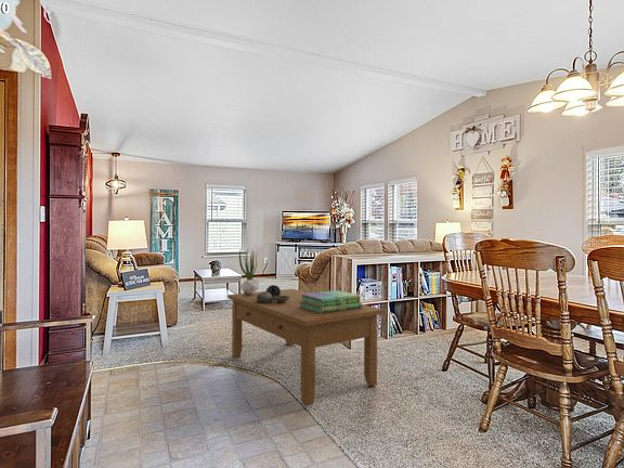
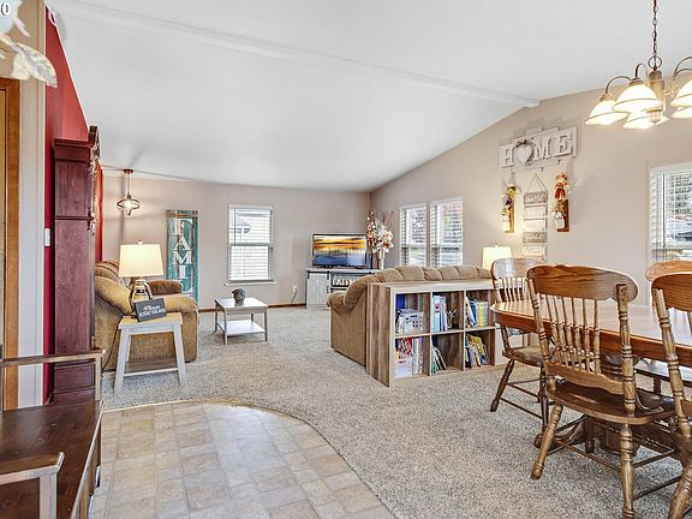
- coffee table [226,288,385,407]
- decorative bowl [257,284,289,303]
- potted plant [238,248,260,295]
- stack of books [299,289,363,313]
